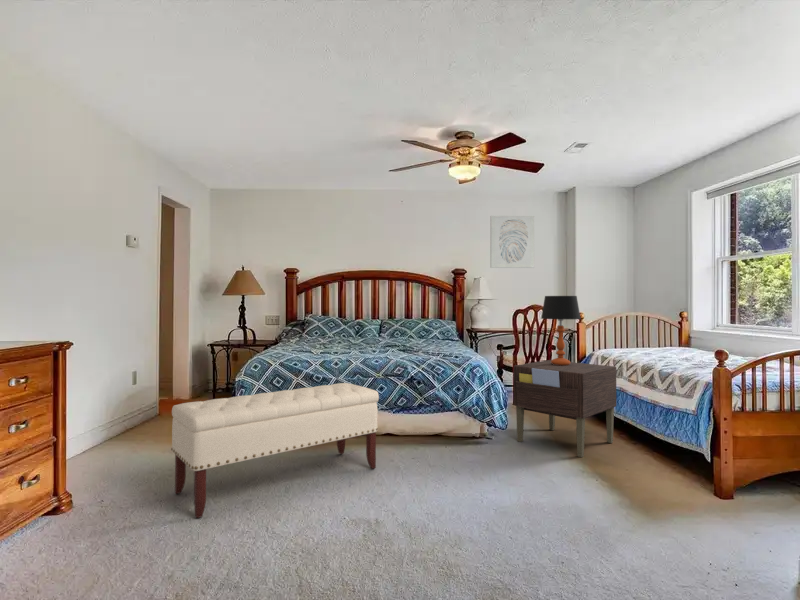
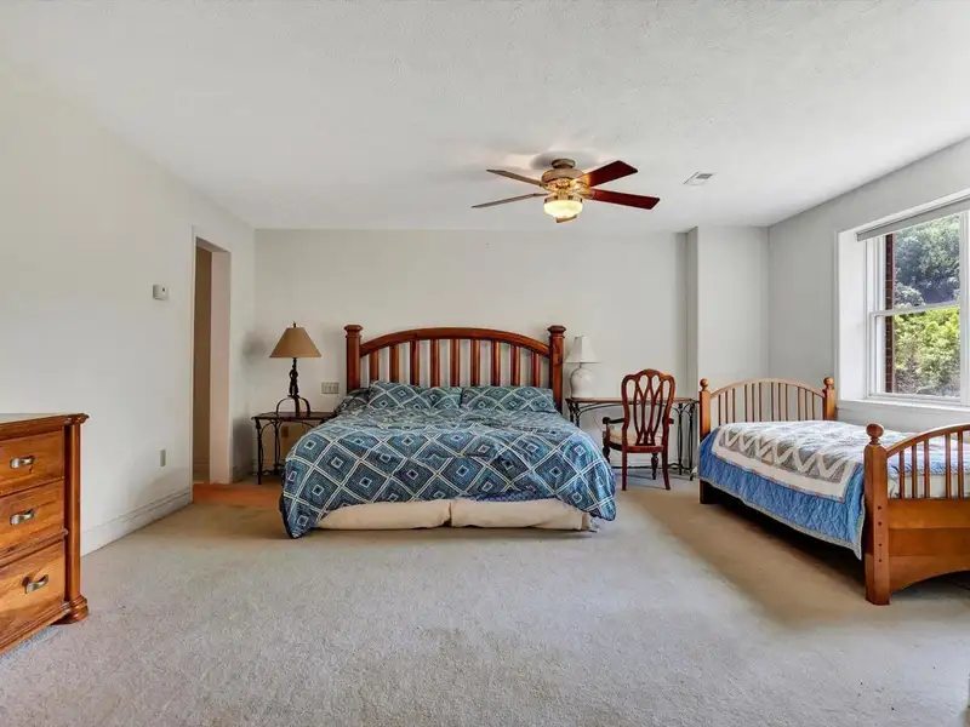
- table lamp [540,295,582,366]
- bench [170,382,380,519]
- nightstand [513,359,617,458]
- wall art [489,215,535,269]
